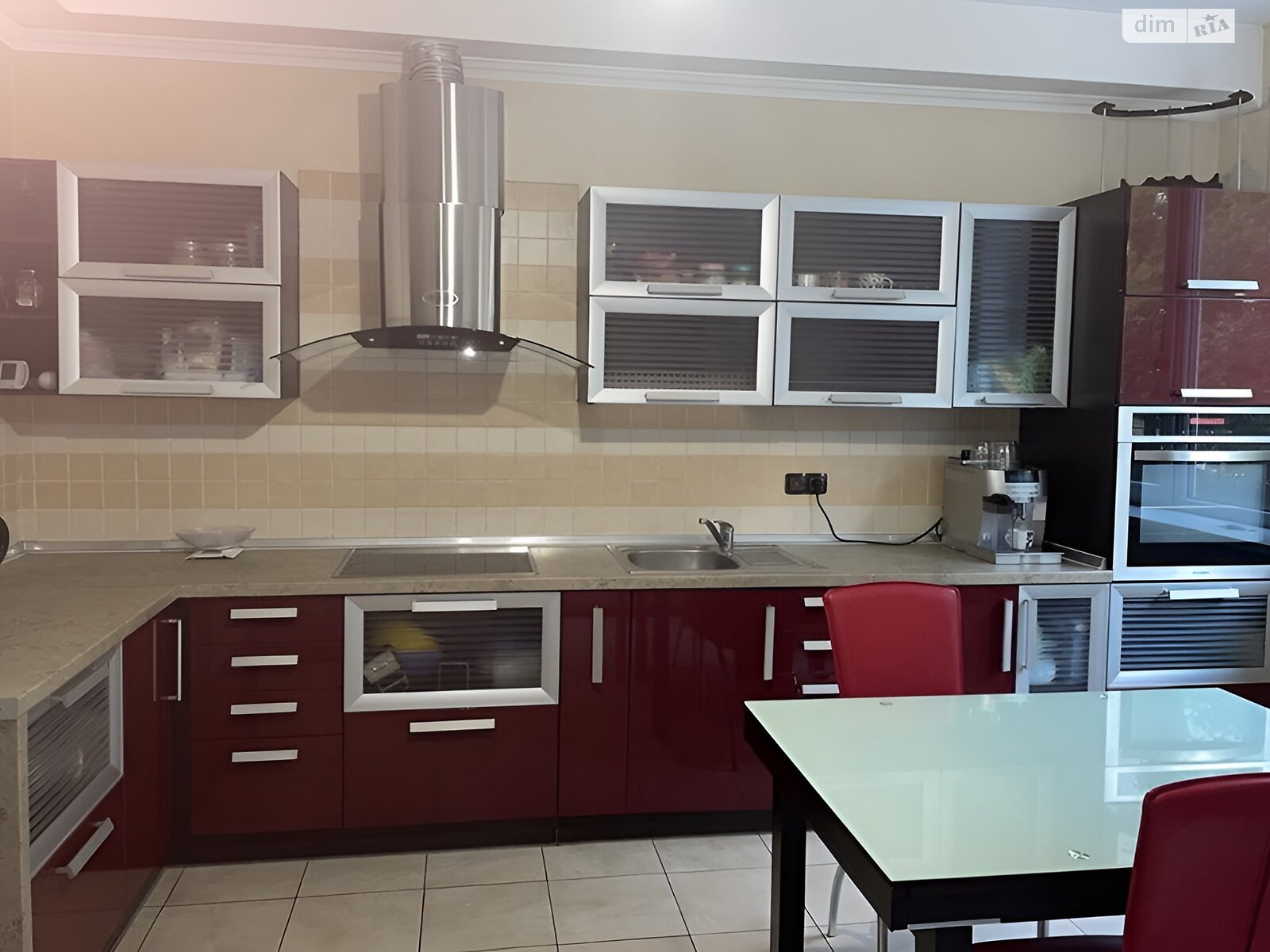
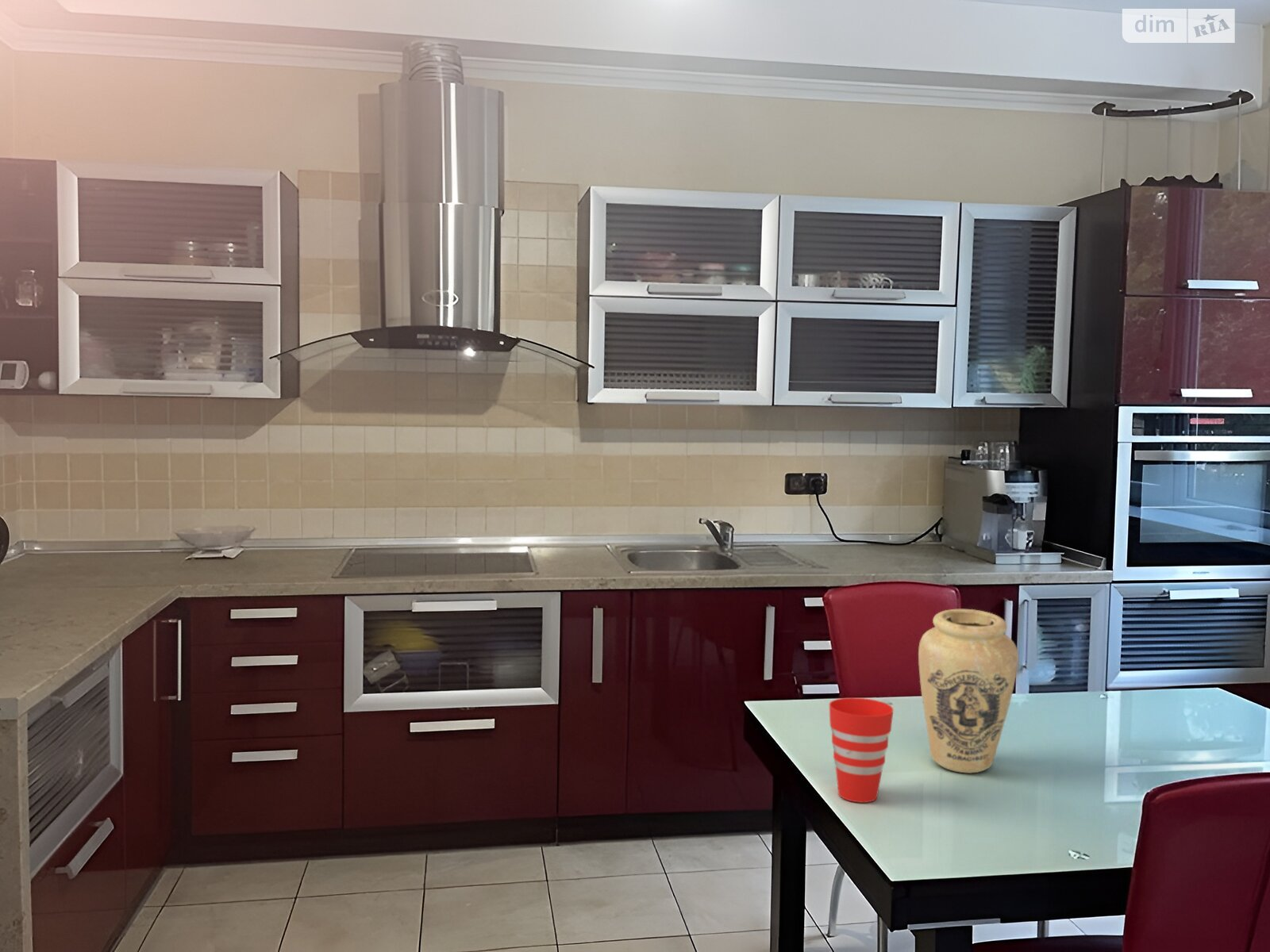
+ cup [829,697,895,804]
+ vase [918,608,1019,774]
